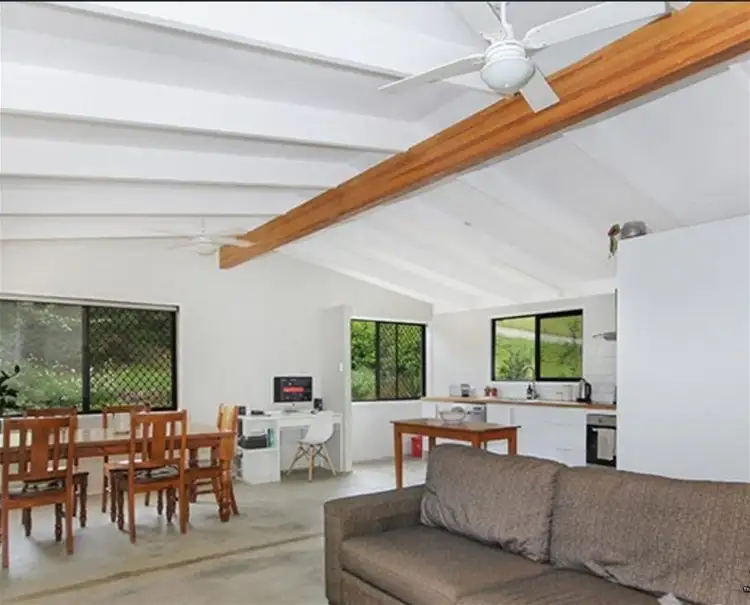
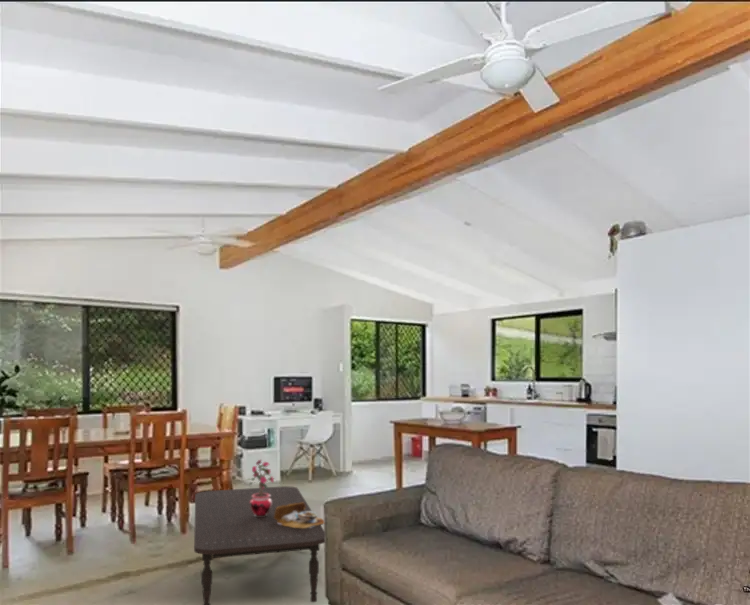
+ soup bowl [274,502,325,528]
+ potted plant [245,458,276,517]
+ coffee table [193,485,326,605]
